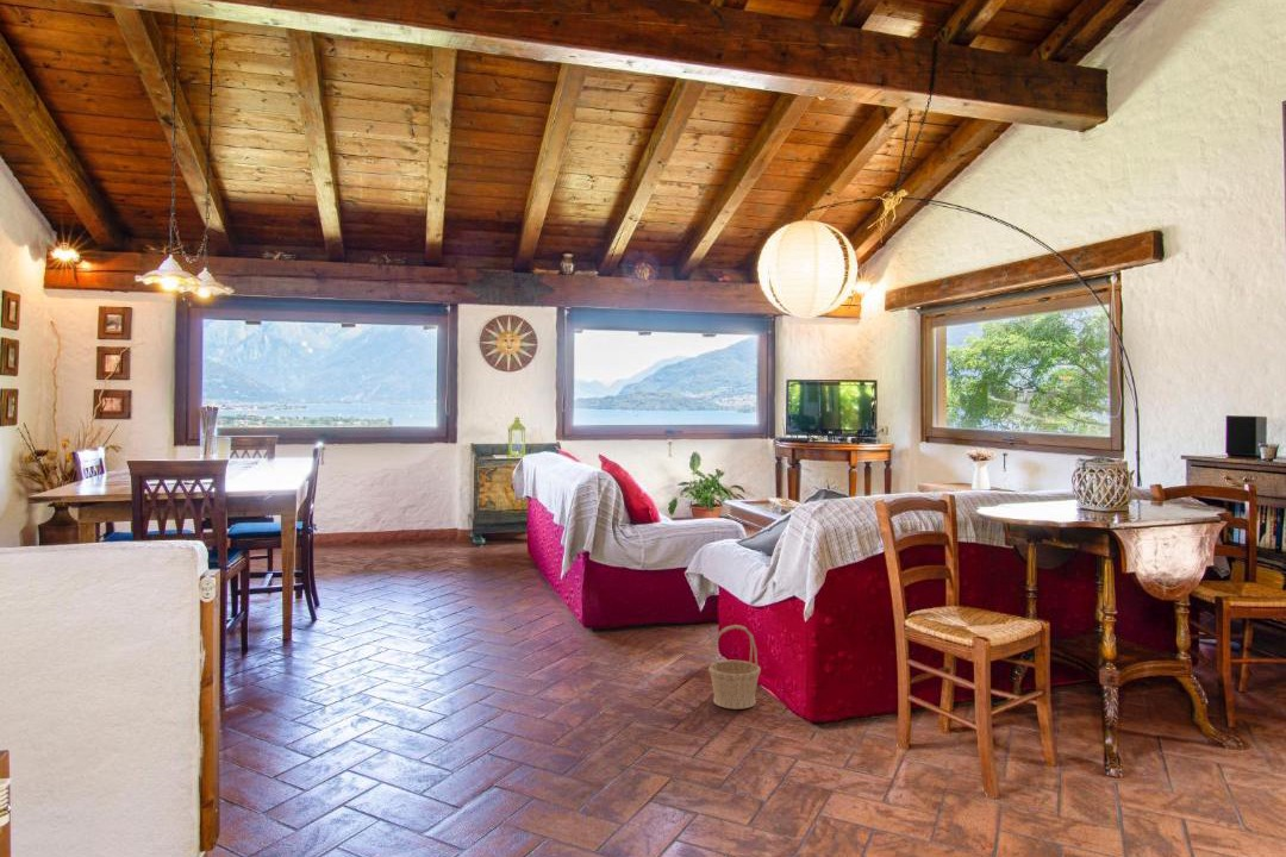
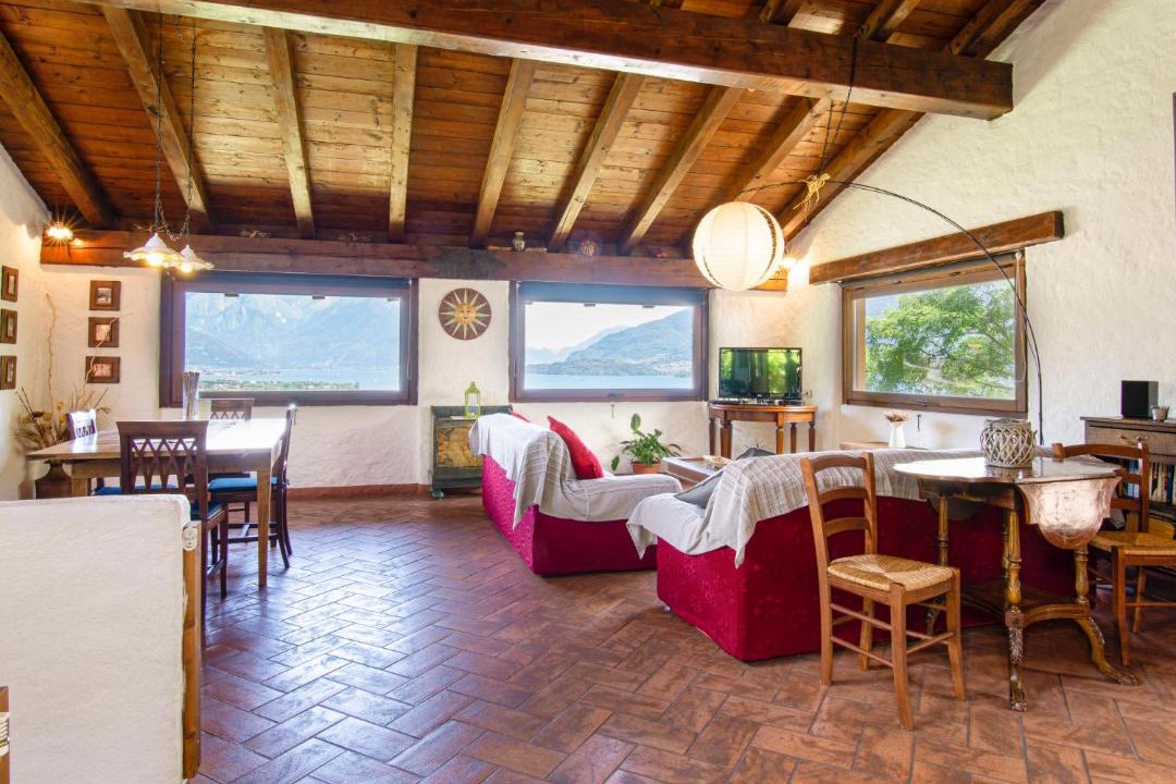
- basket [707,624,762,711]
